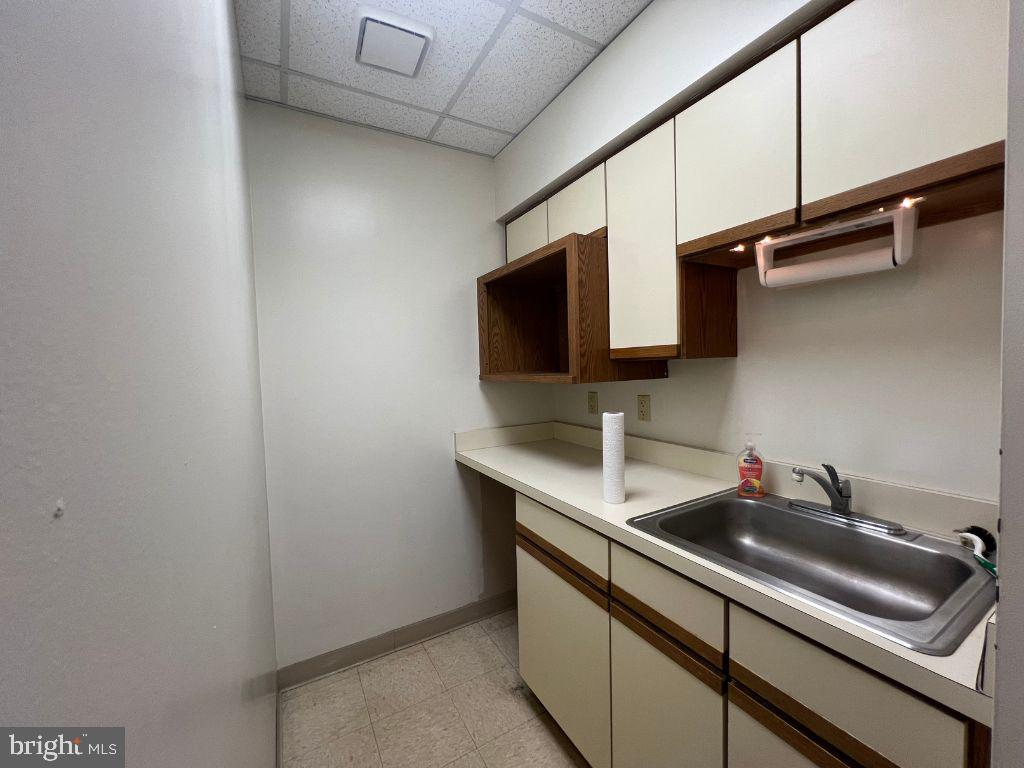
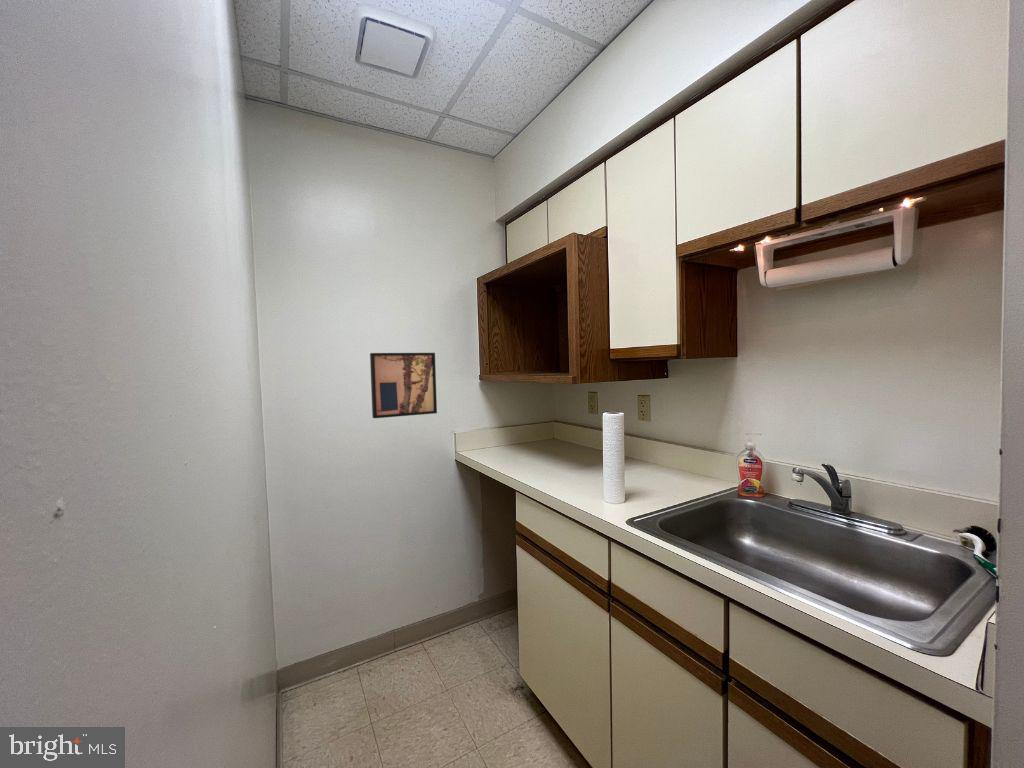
+ wall art [369,352,438,419]
